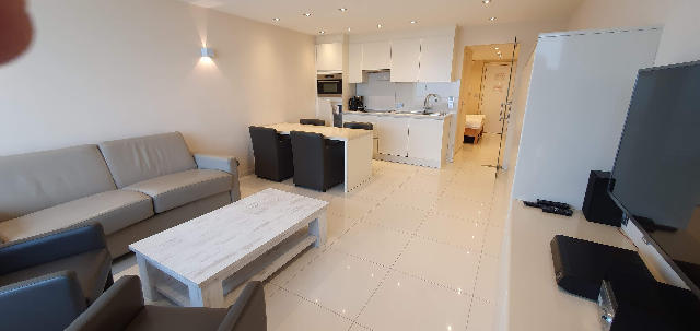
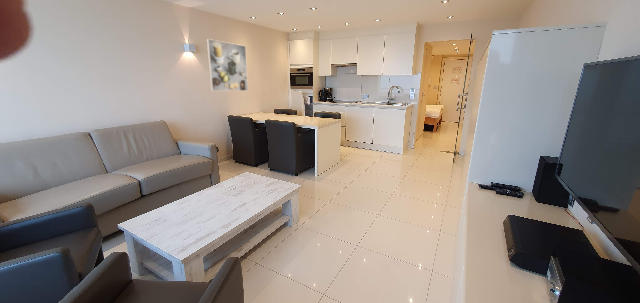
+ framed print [206,38,249,92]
